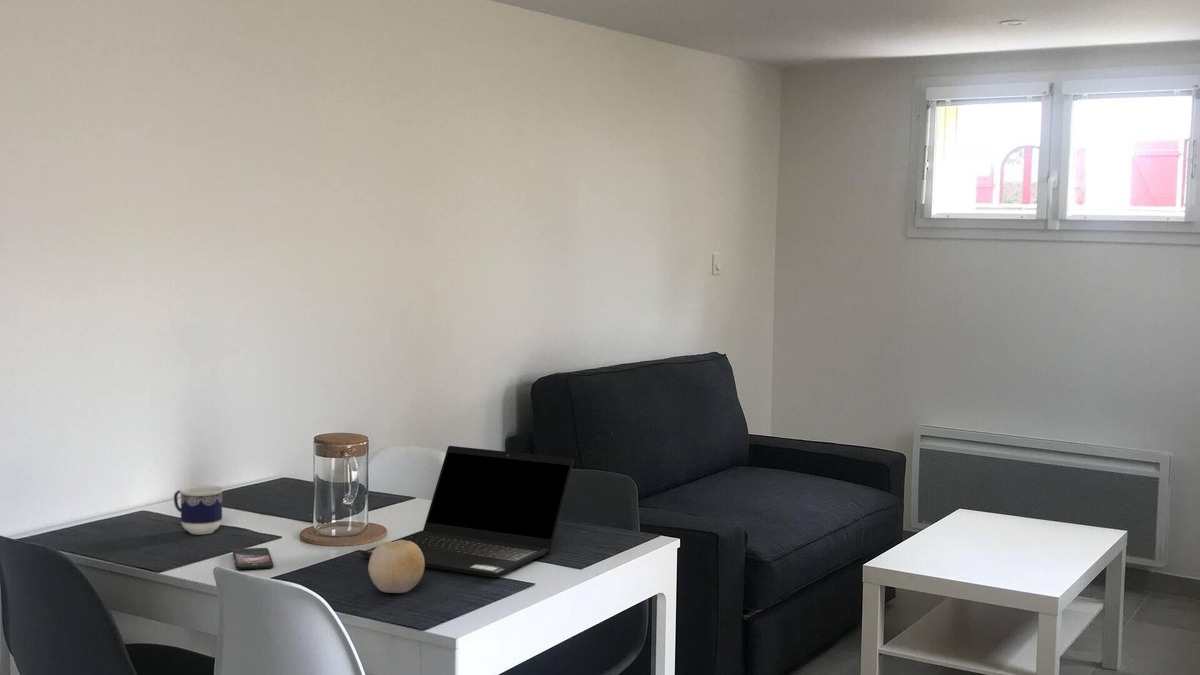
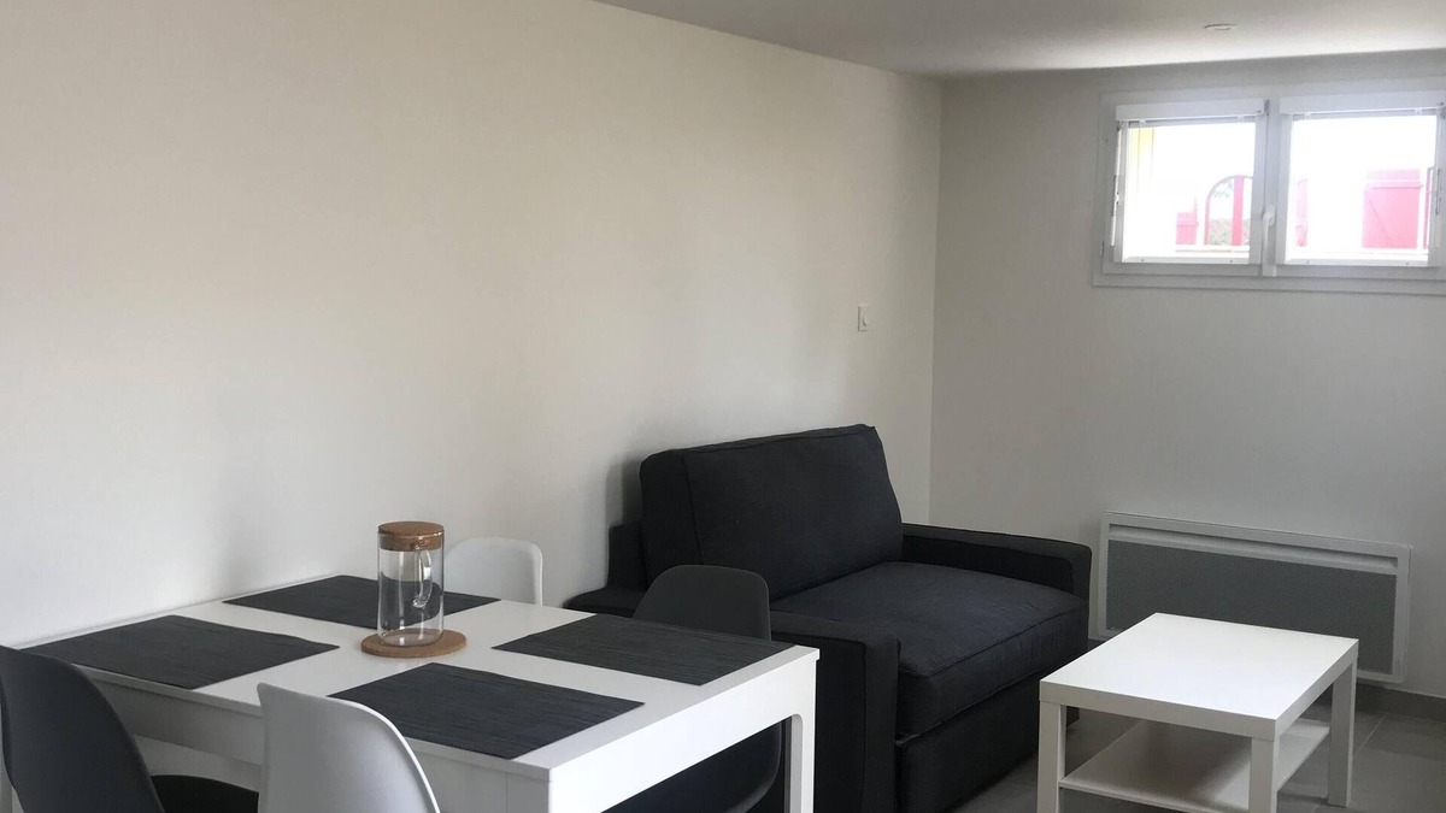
- cup [173,484,225,535]
- smartphone [232,547,274,570]
- fruit [367,540,425,594]
- laptop computer [360,445,575,579]
